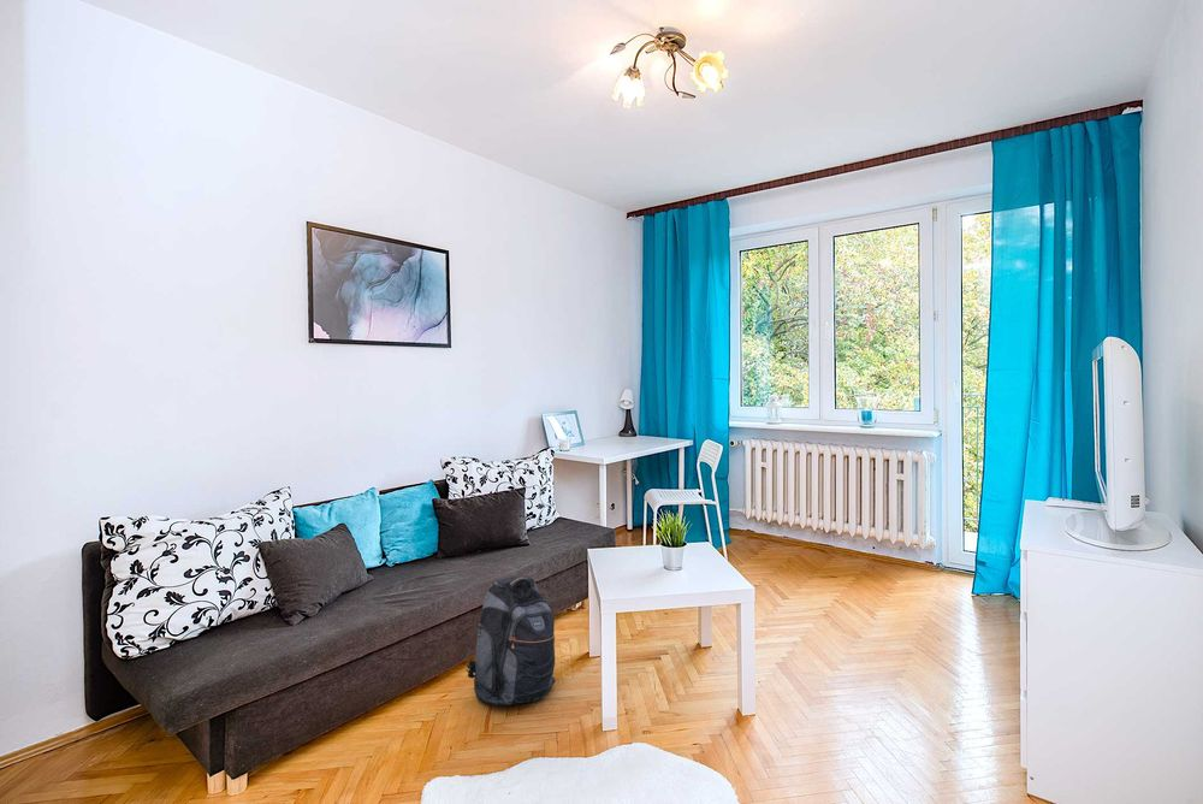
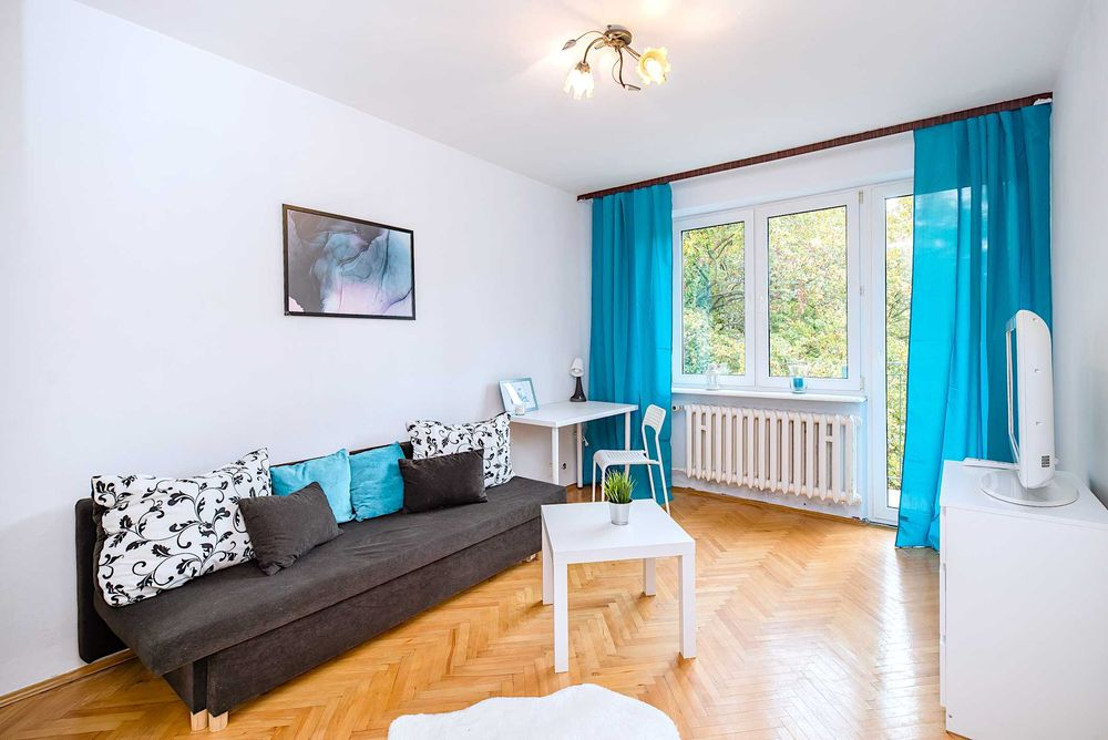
- backpack [464,574,556,707]
